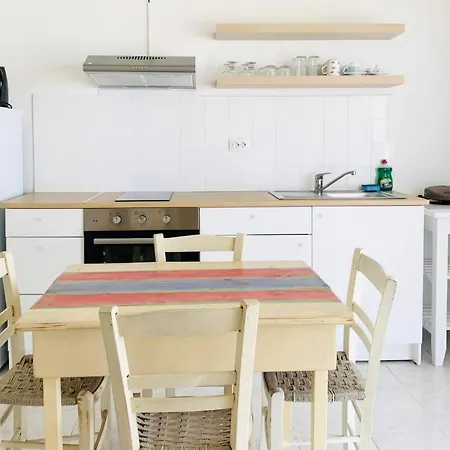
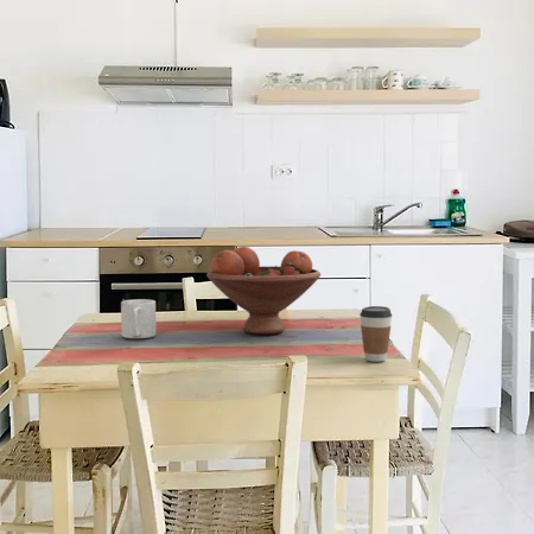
+ fruit bowl [205,246,322,336]
+ mug [120,298,157,339]
+ coffee cup [358,305,393,363]
